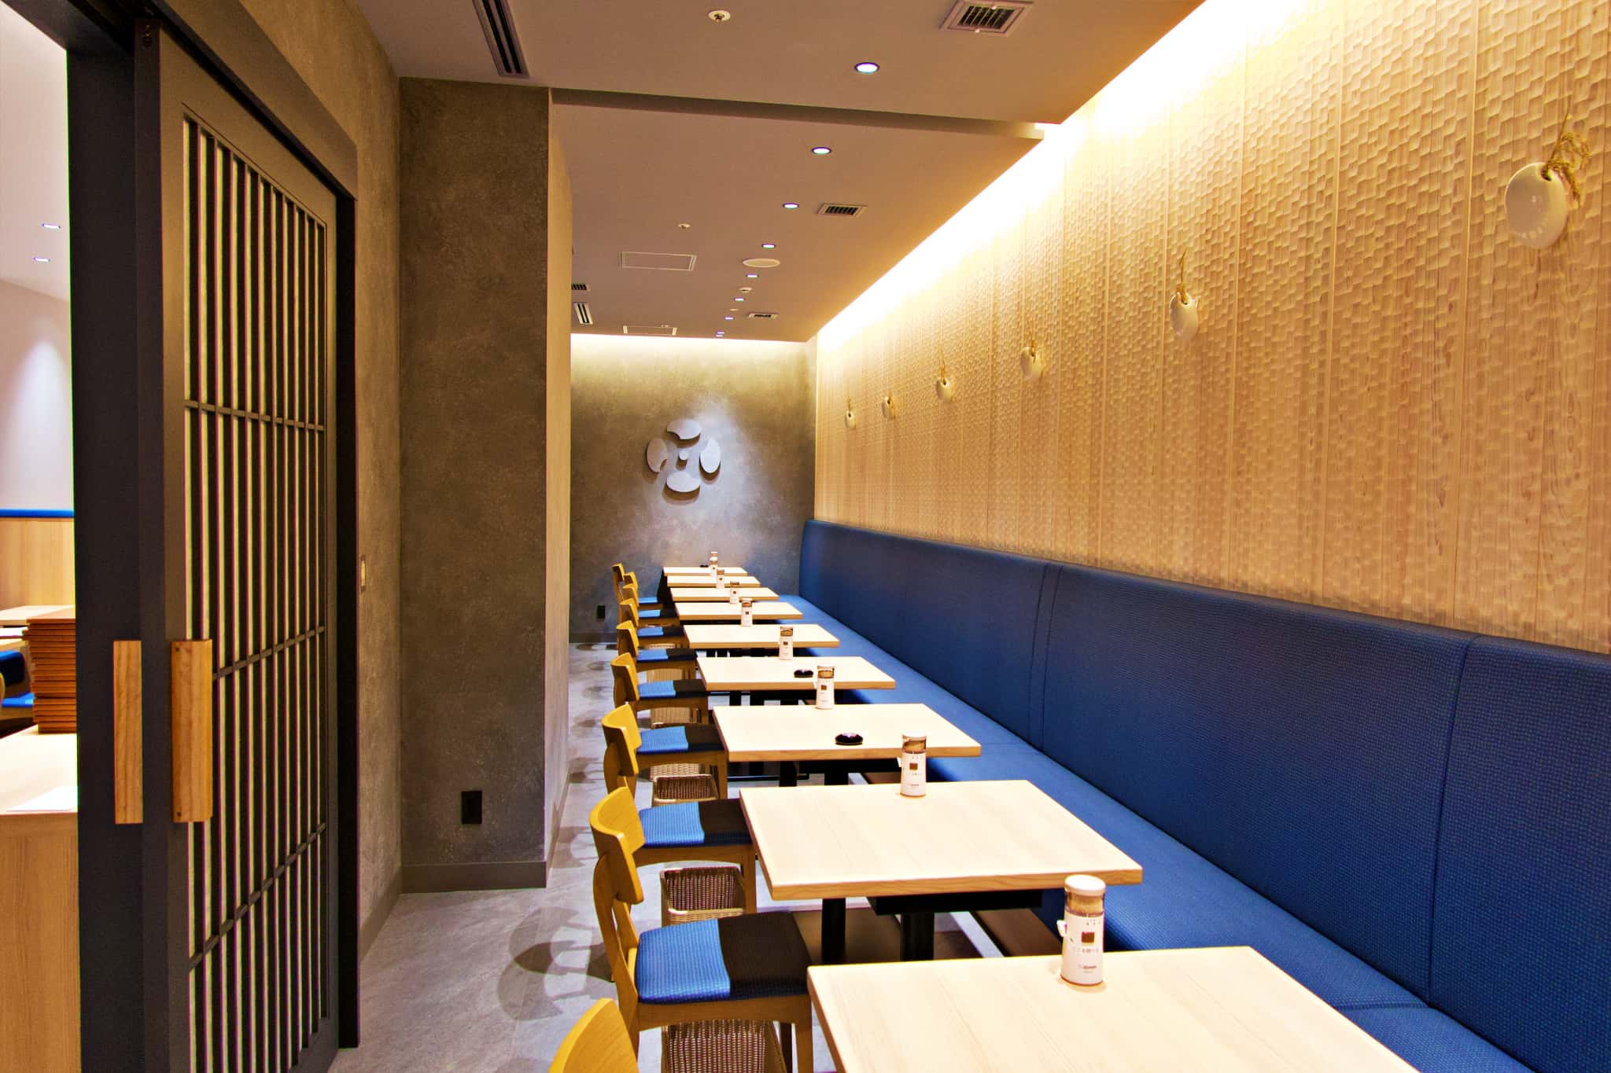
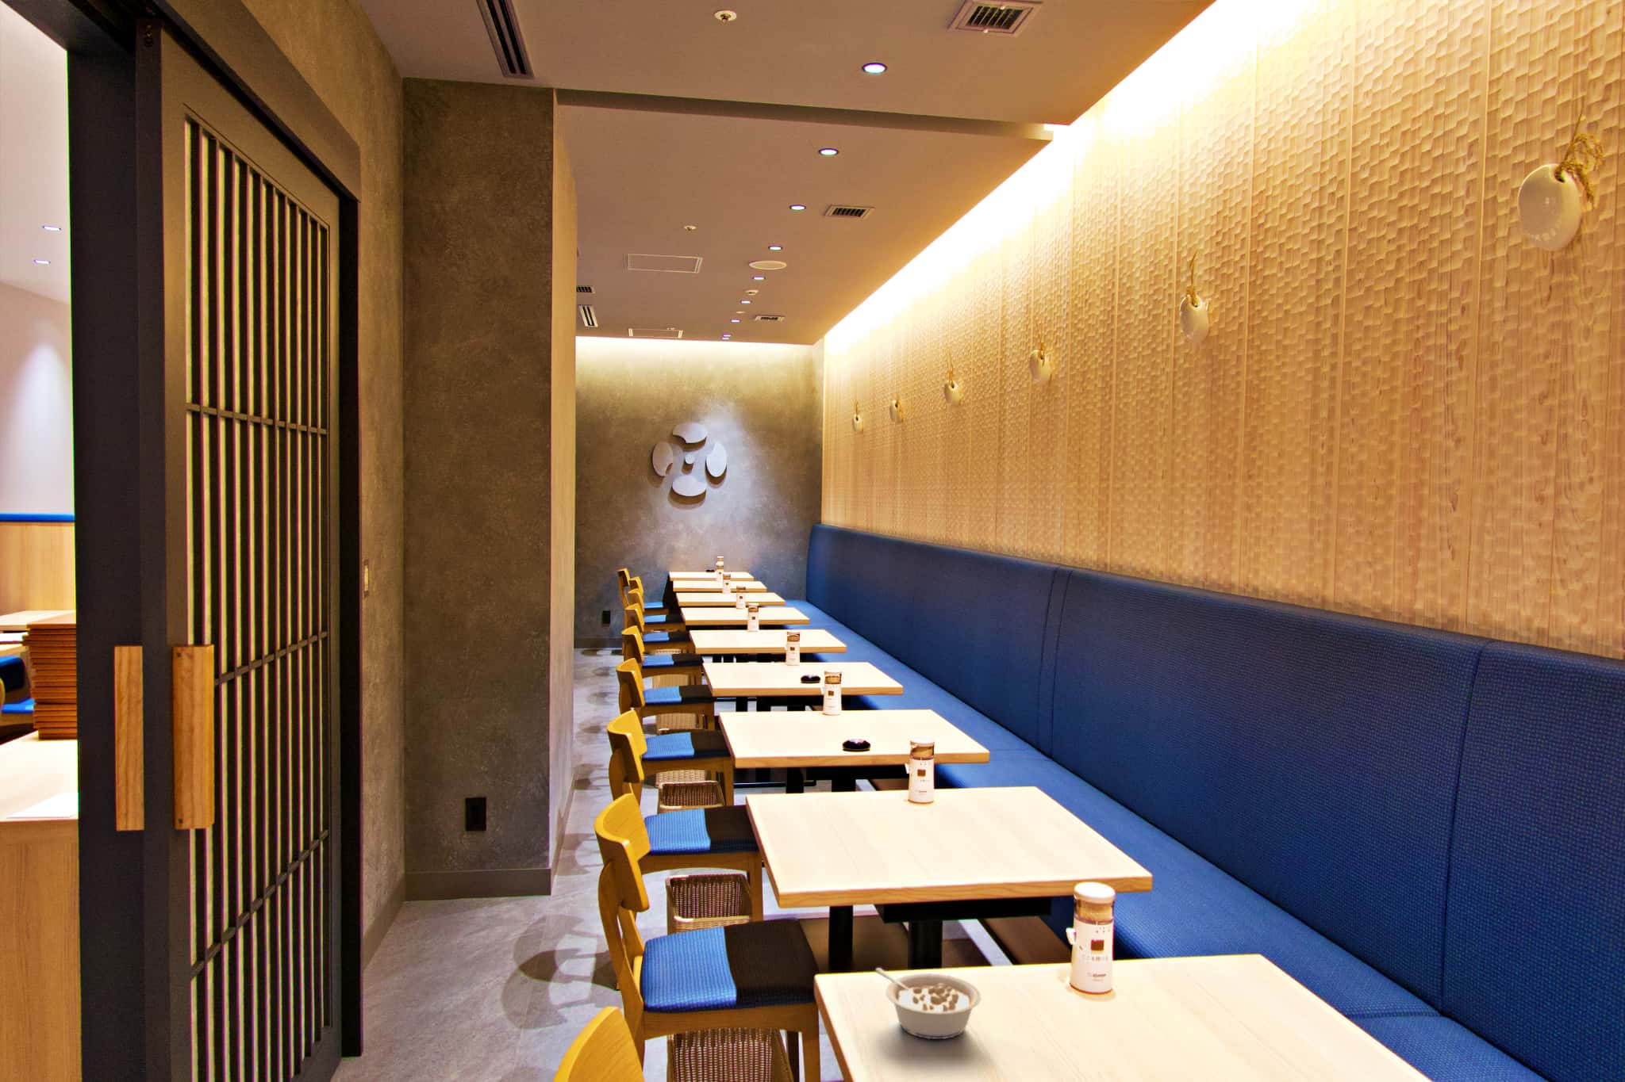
+ legume [875,967,981,1040]
